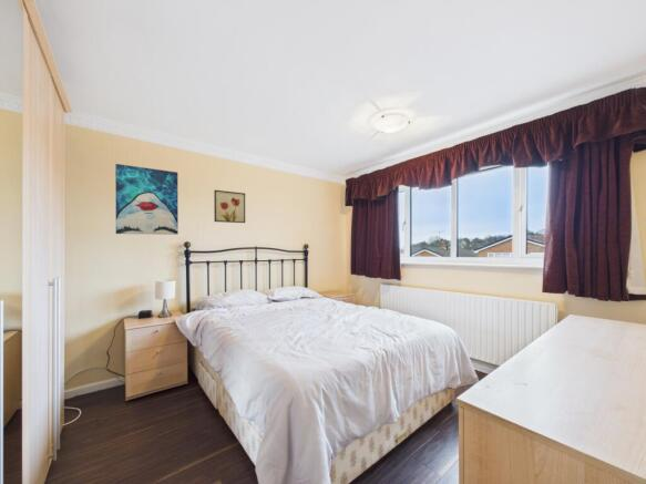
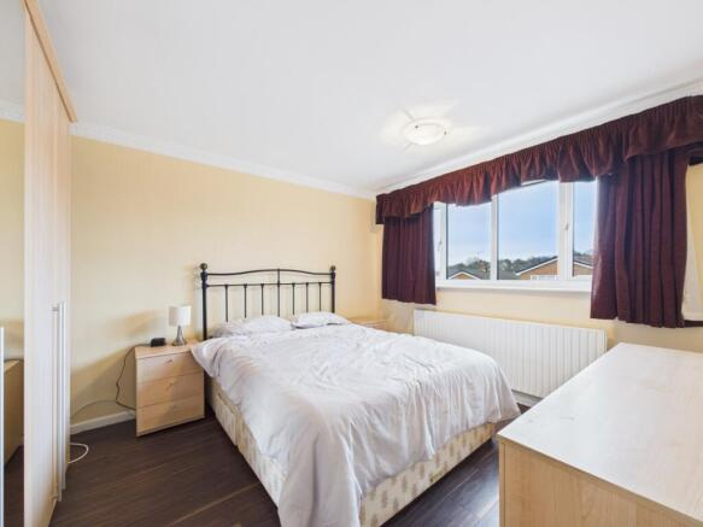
- wall art [114,163,180,236]
- wall art [213,189,246,224]
